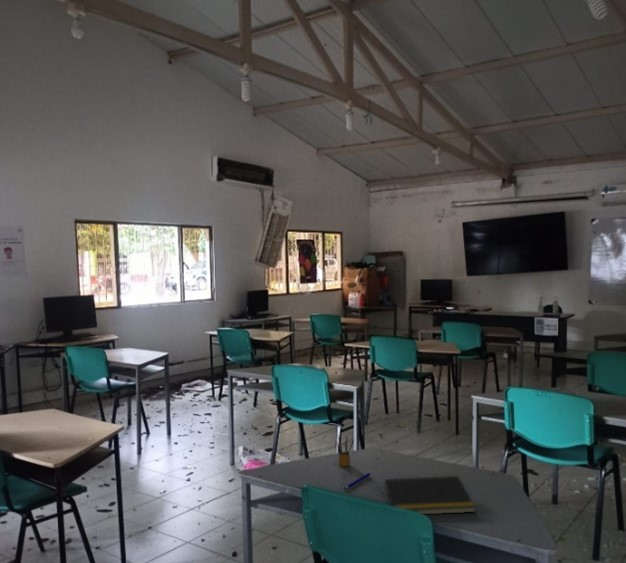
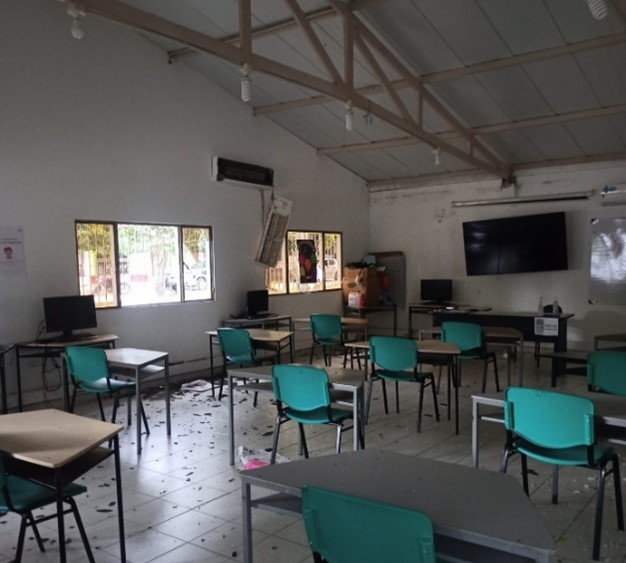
- notepad [382,475,477,515]
- pen [343,472,371,491]
- pencil box [335,434,355,468]
